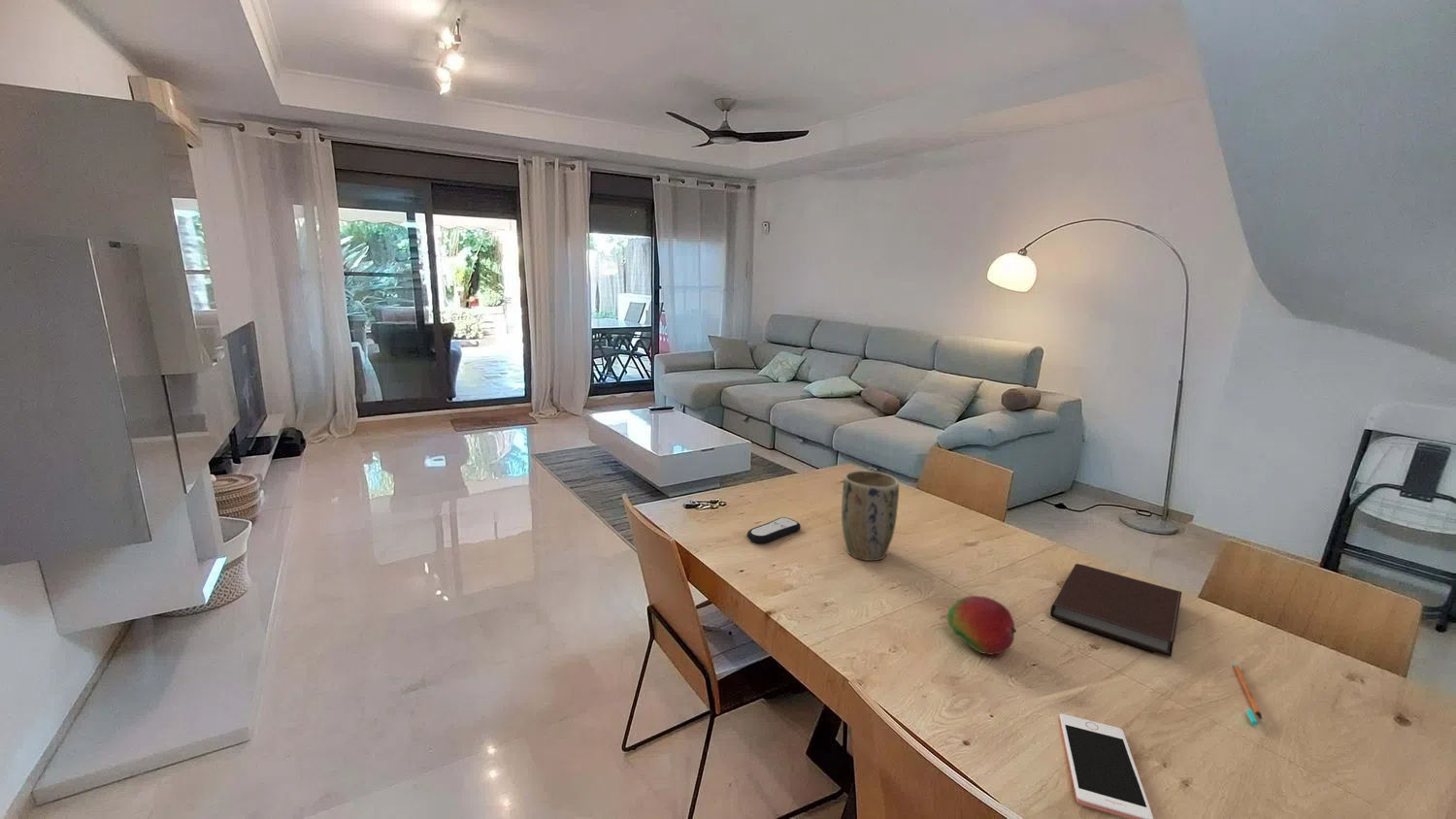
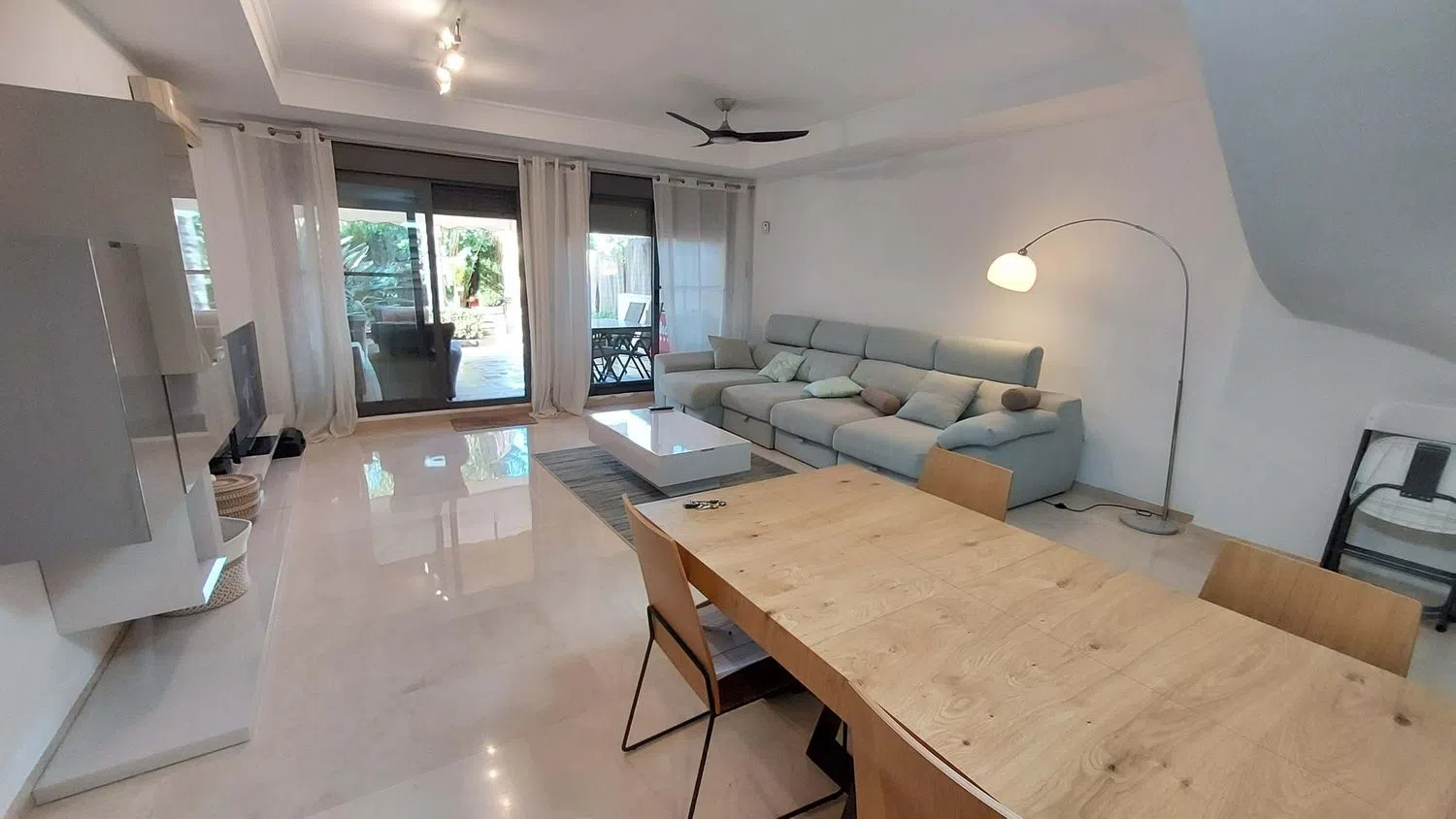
- remote control [746,516,802,543]
- fruit [946,595,1017,656]
- pen [1232,663,1264,727]
- notebook [1049,563,1182,658]
- plant pot [841,470,900,562]
- cell phone [1058,713,1154,819]
